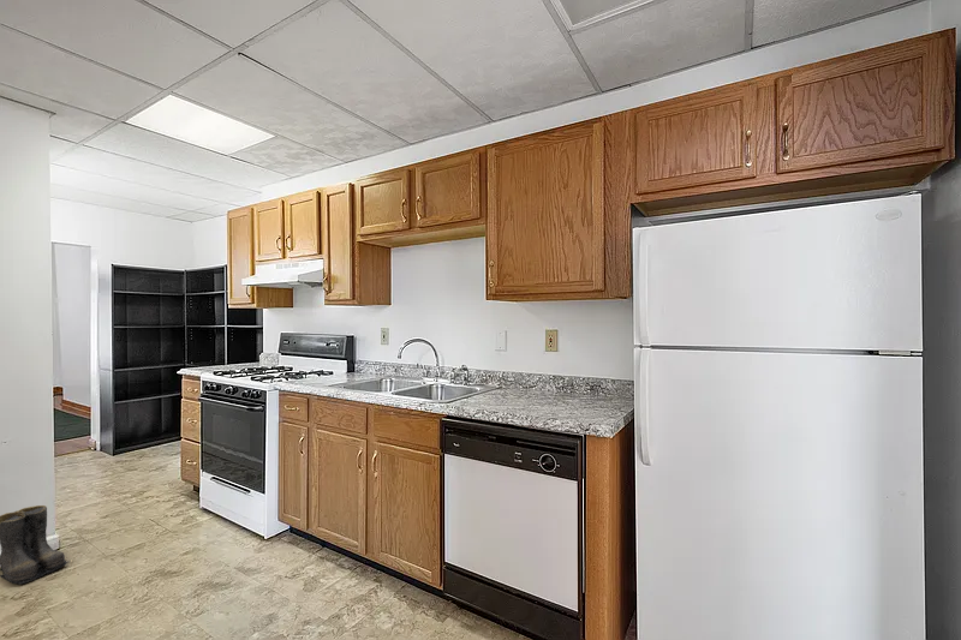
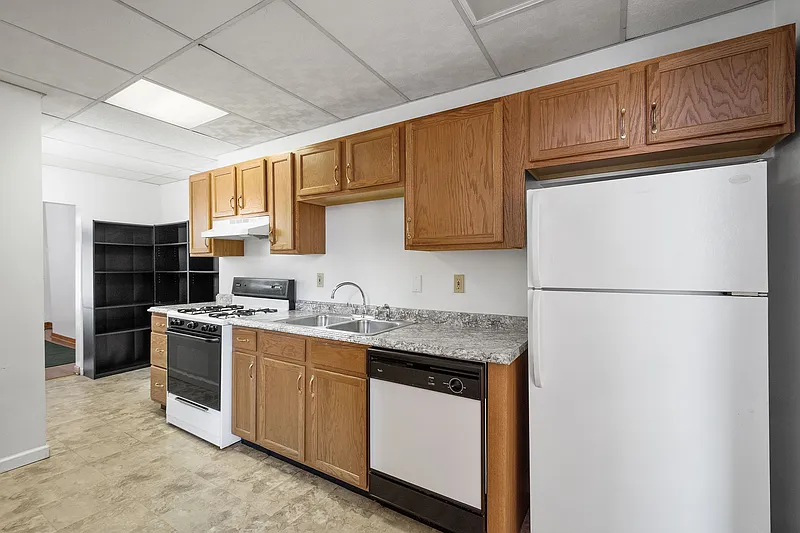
- boots [0,504,70,586]
